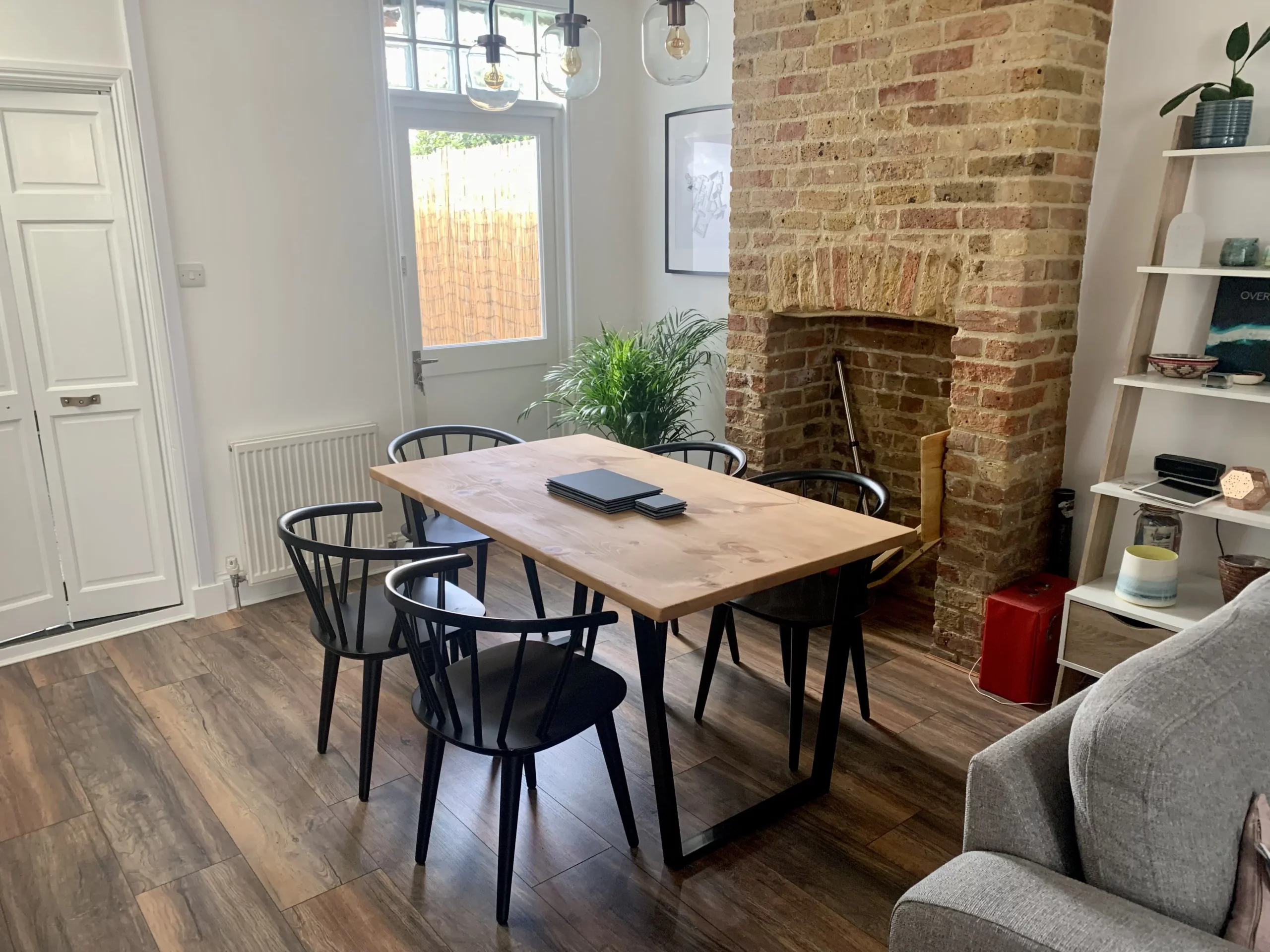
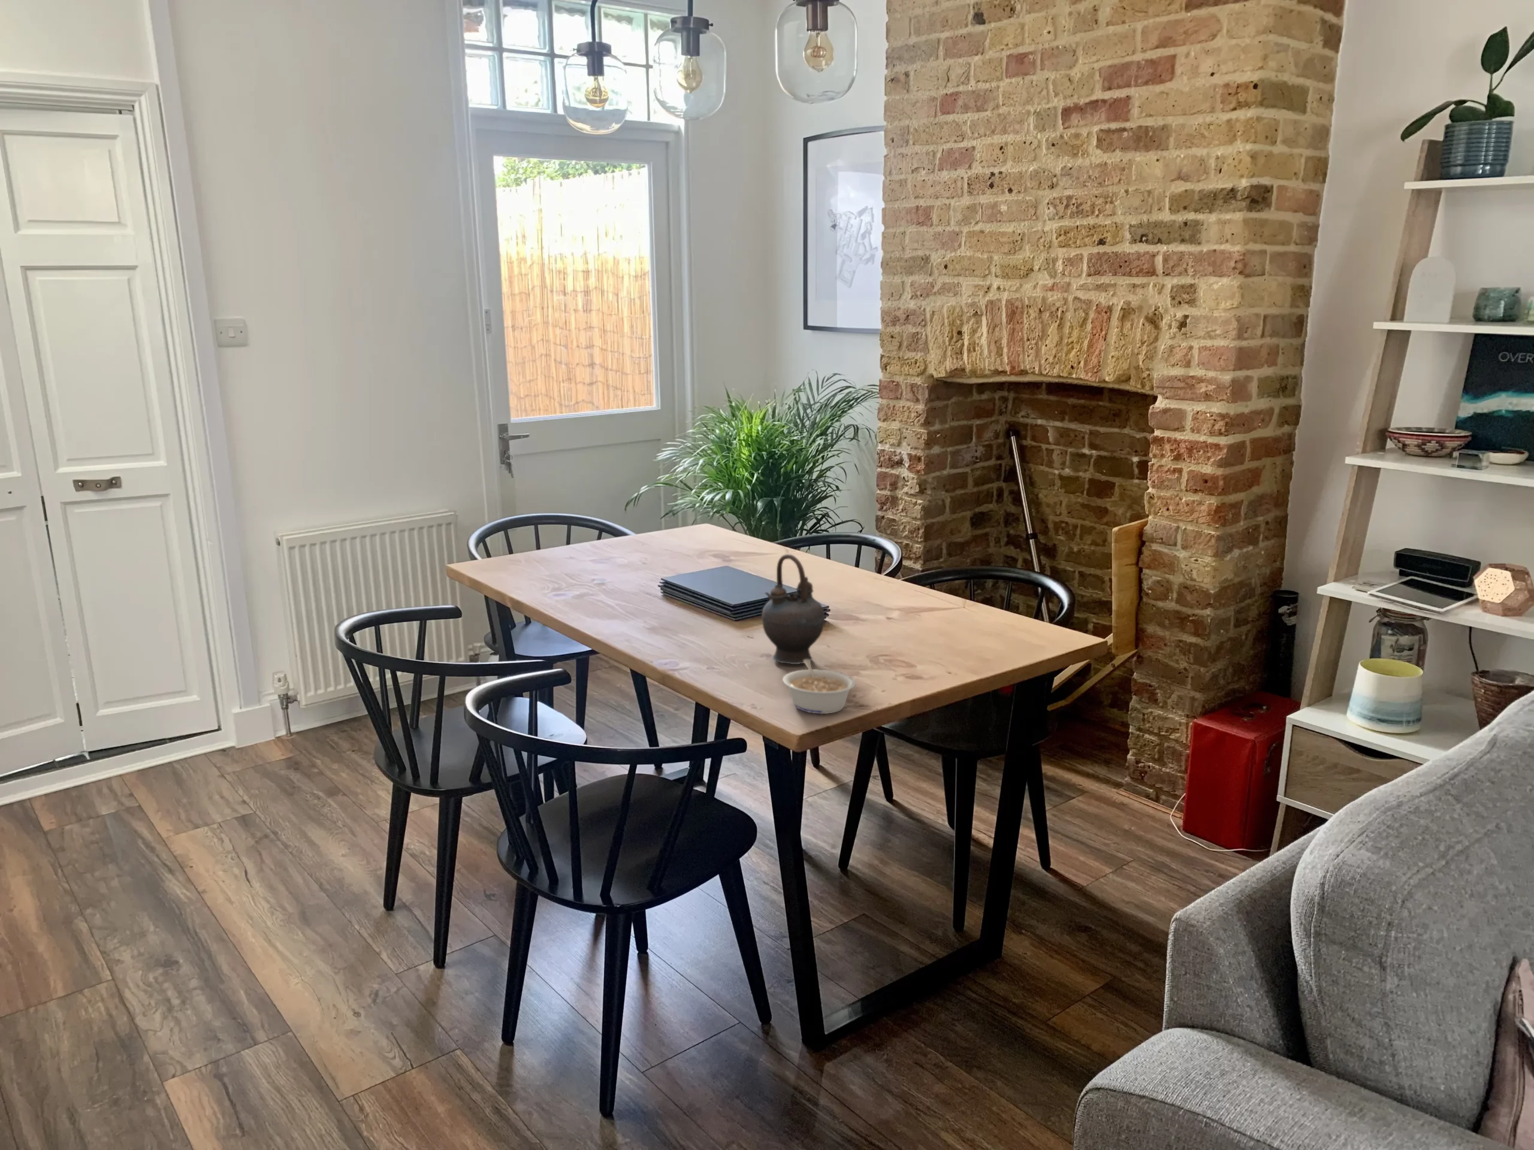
+ teapot [761,553,825,664]
+ legume [781,658,856,715]
